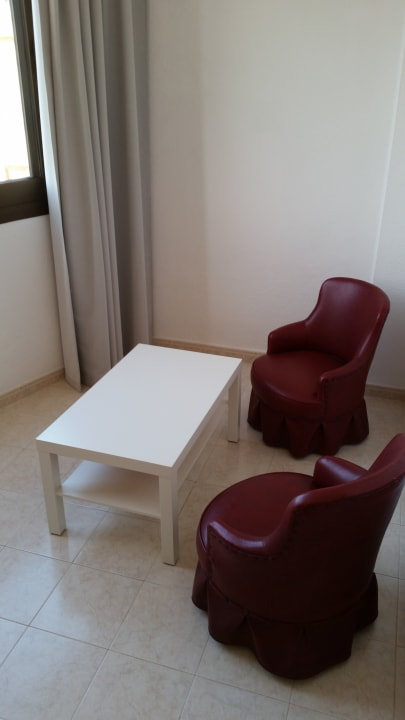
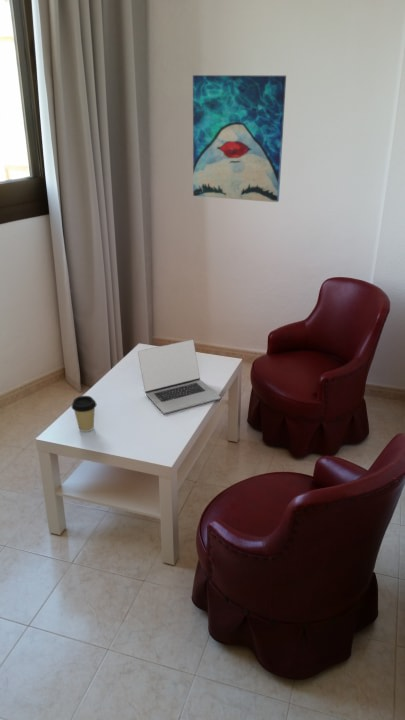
+ wall art [192,74,287,203]
+ coffee cup [71,395,97,433]
+ laptop [137,339,222,415]
